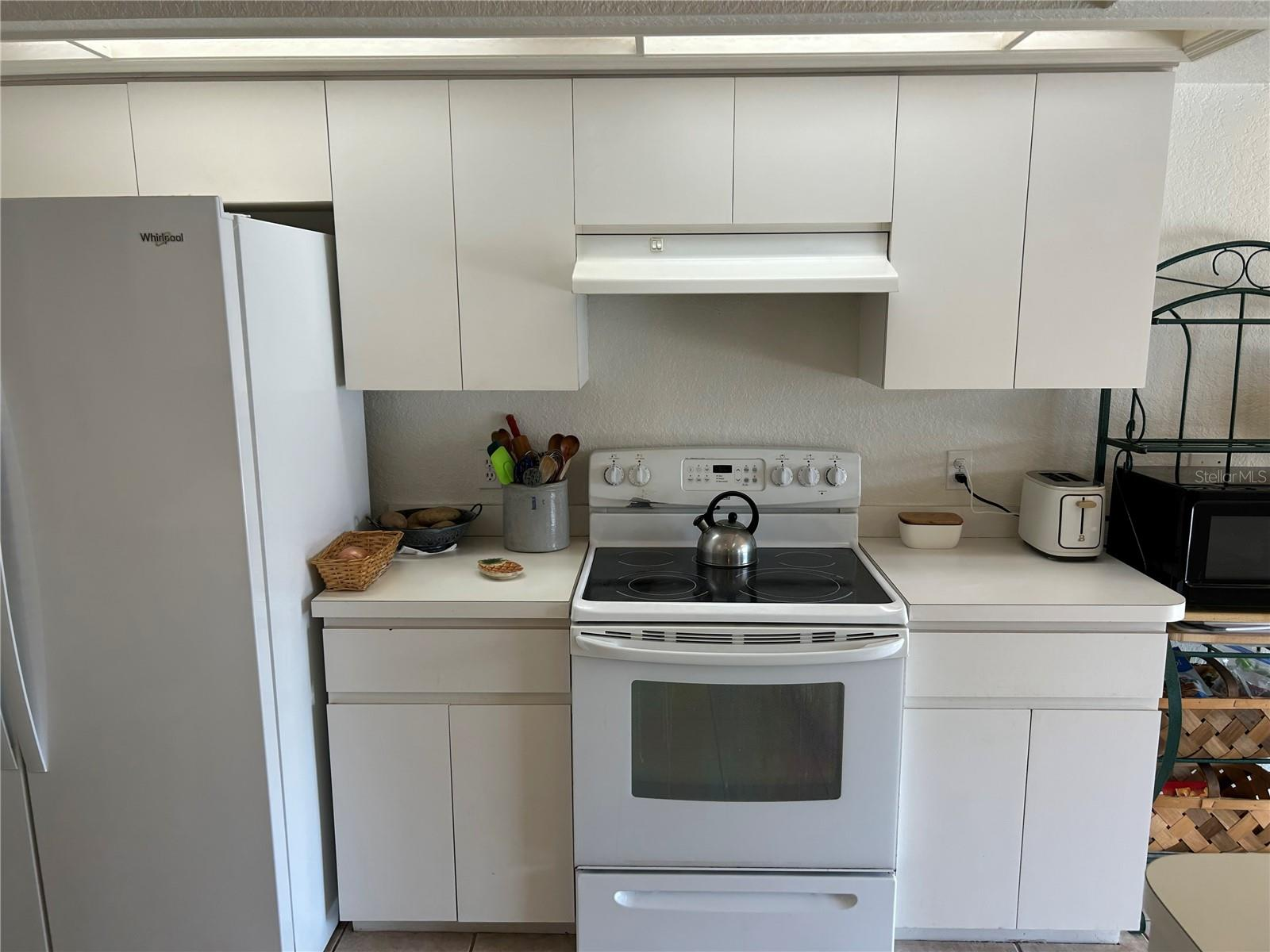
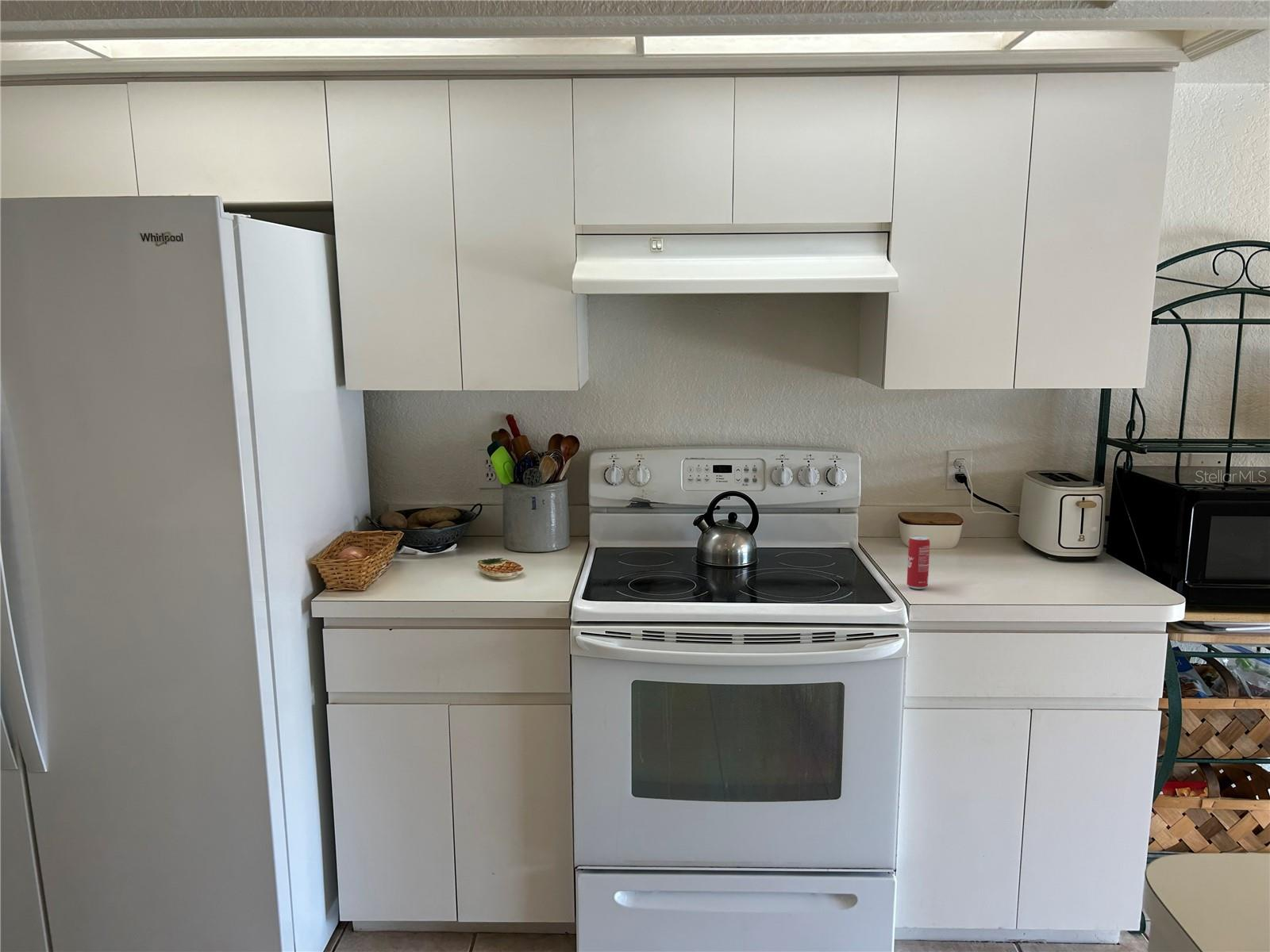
+ beverage can [906,535,930,590]
